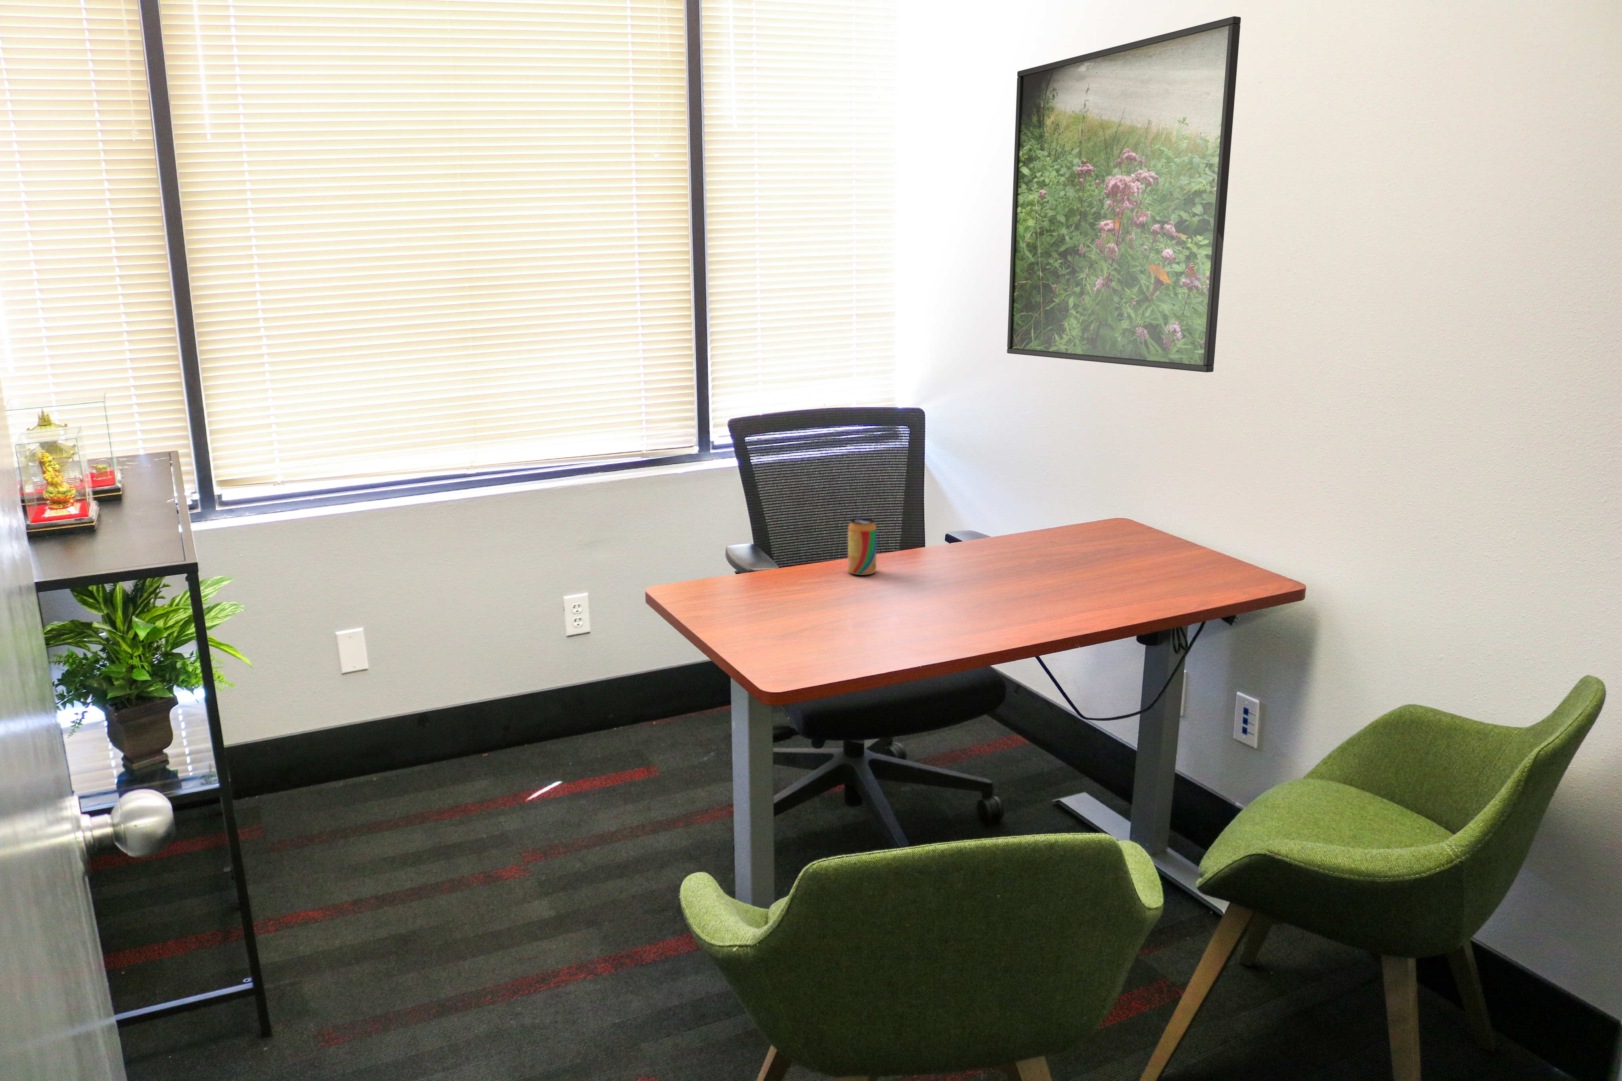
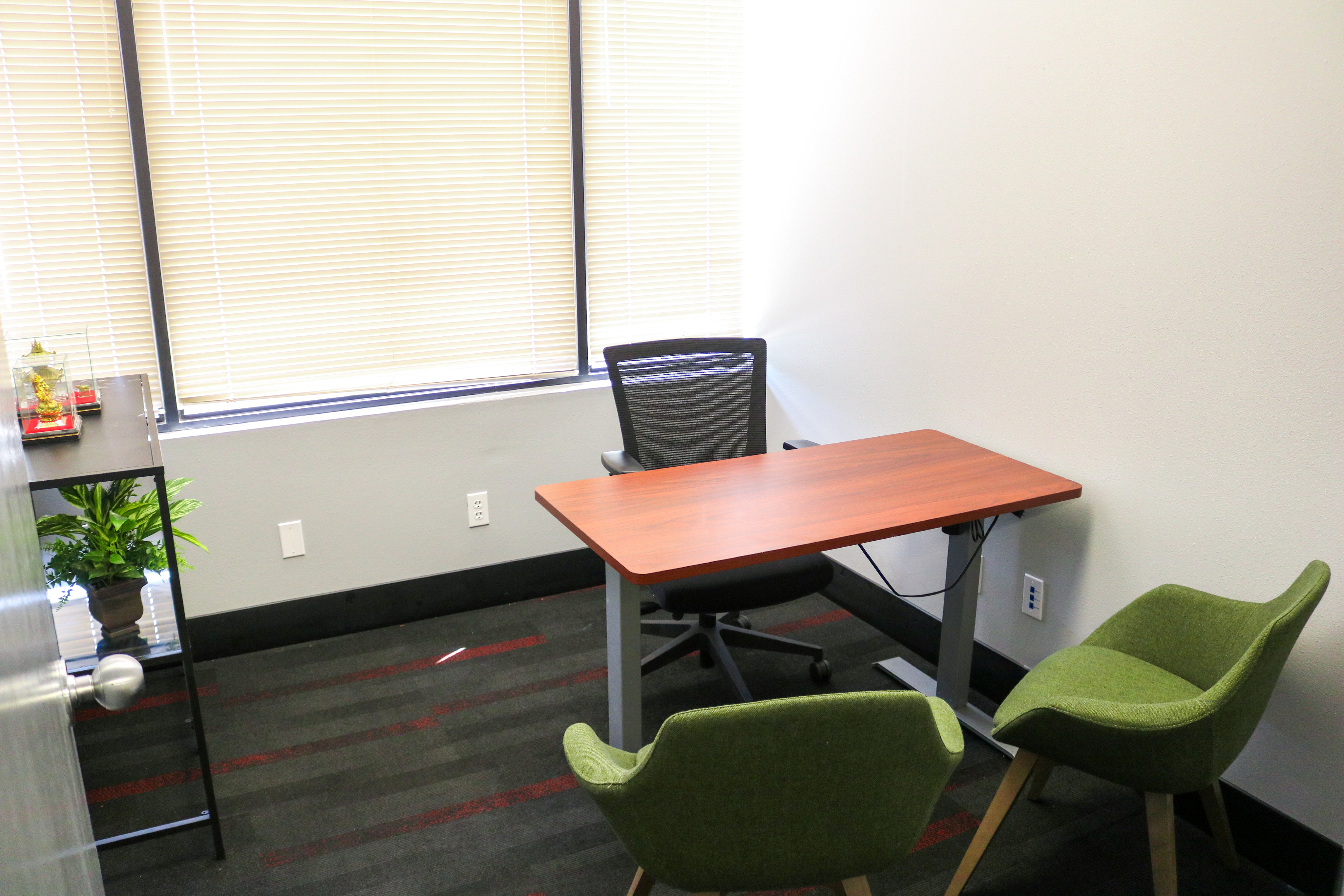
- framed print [1007,16,1242,373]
- beverage can [847,518,876,575]
